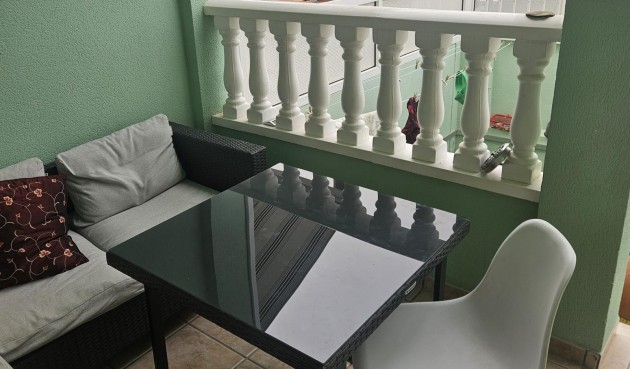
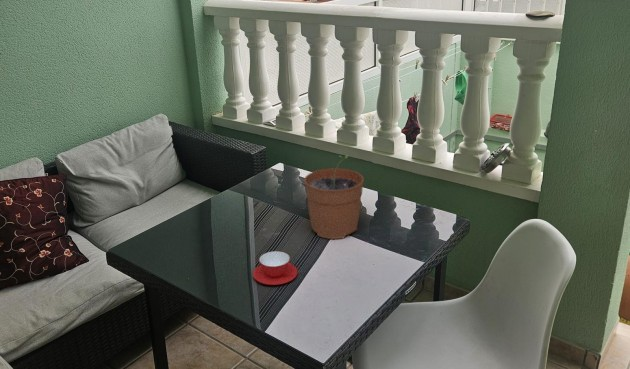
+ plant pot [303,154,365,240]
+ teacup [252,250,298,286]
